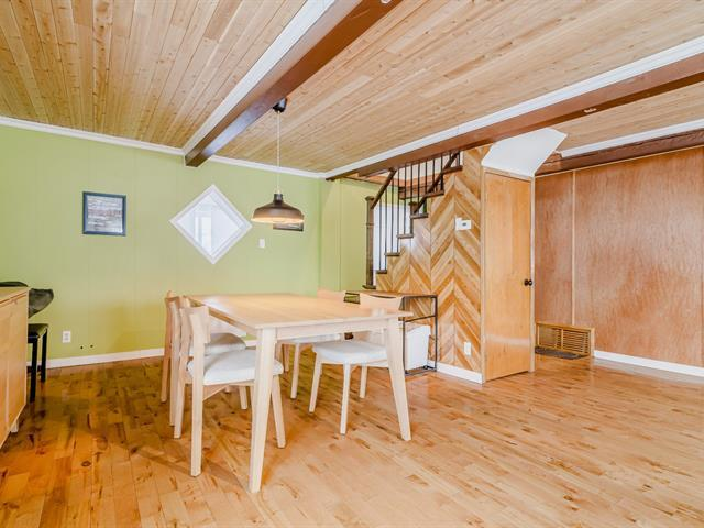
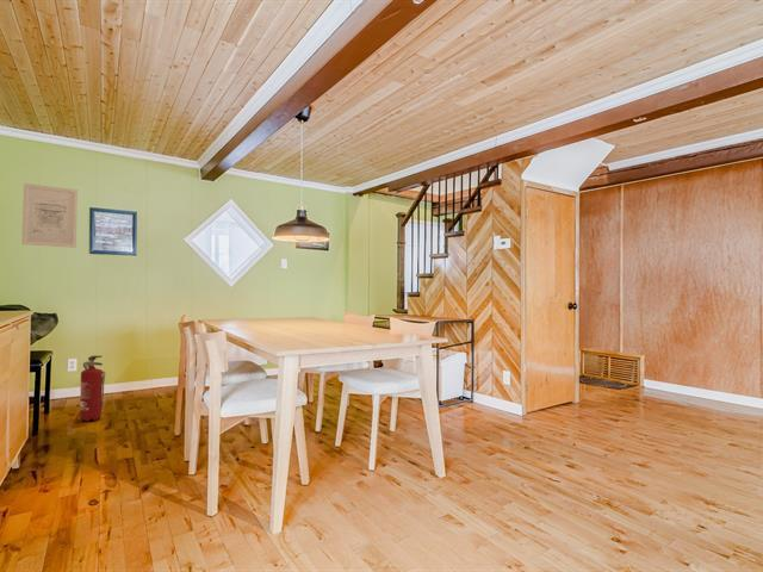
+ fire extinguisher [79,354,106,423]
+ wall art [20,182,79,249]
